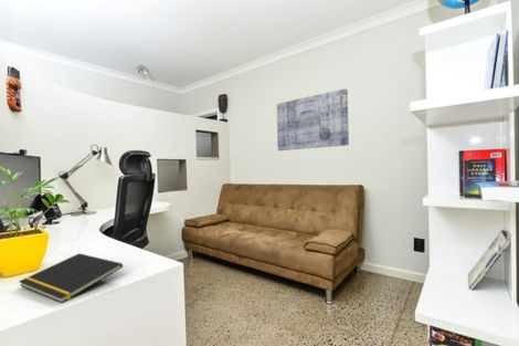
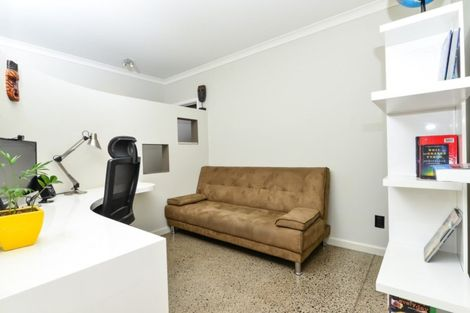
- wall art [276,87,350,151]
- notepad [18,252,124,304]
